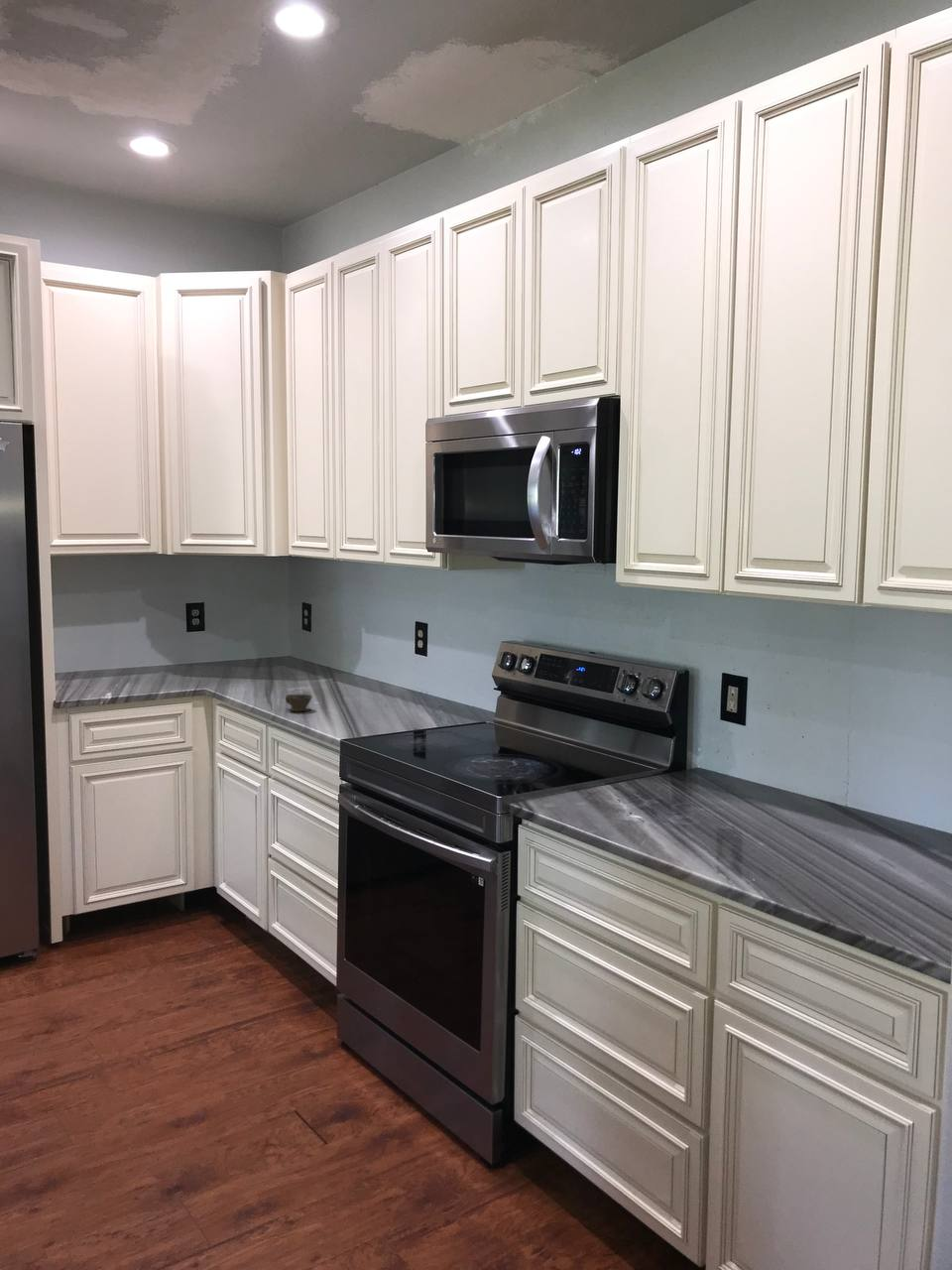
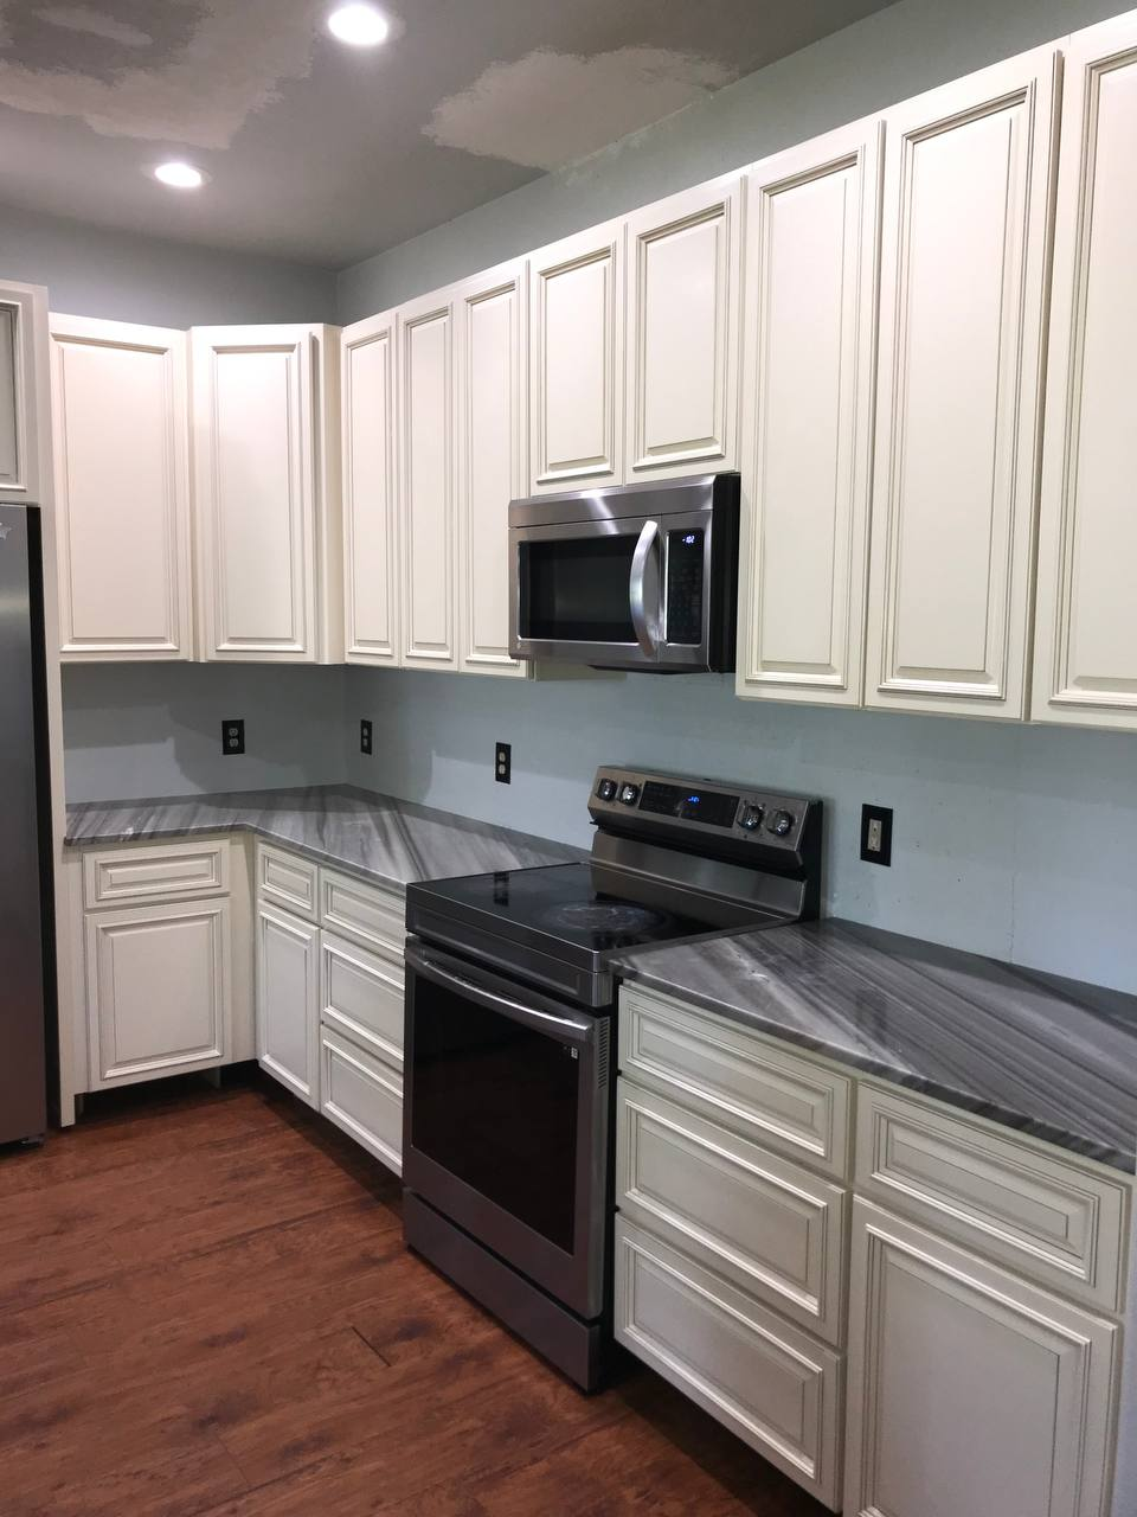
- cup [285,694,313,712]
